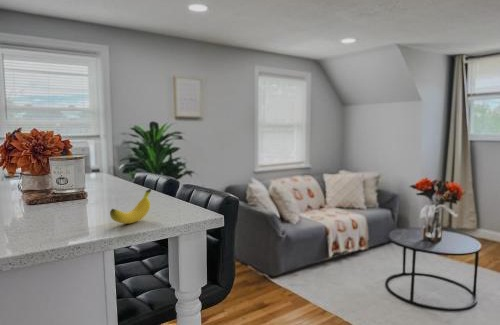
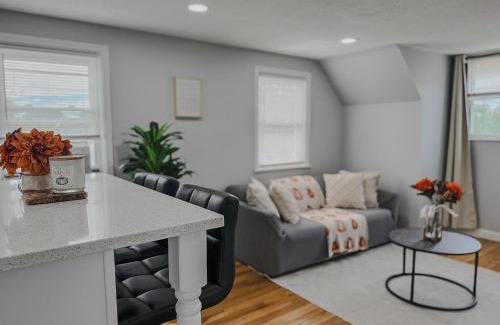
- banana [109,188,152,224]
